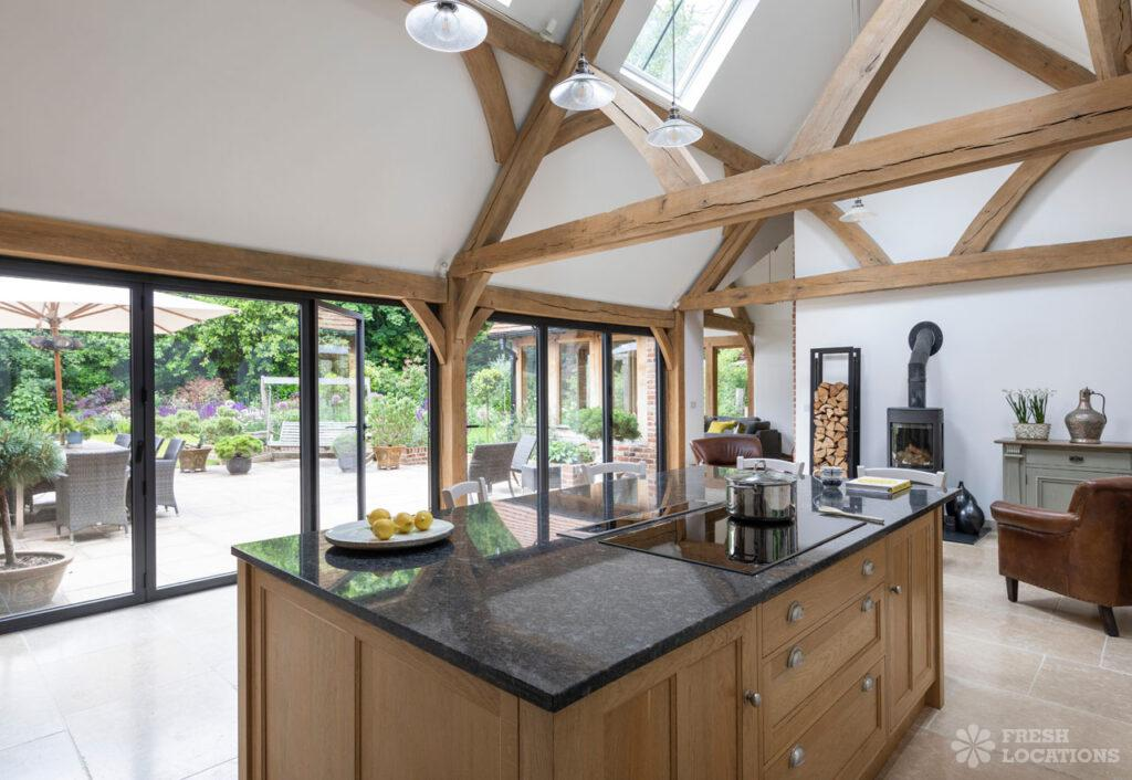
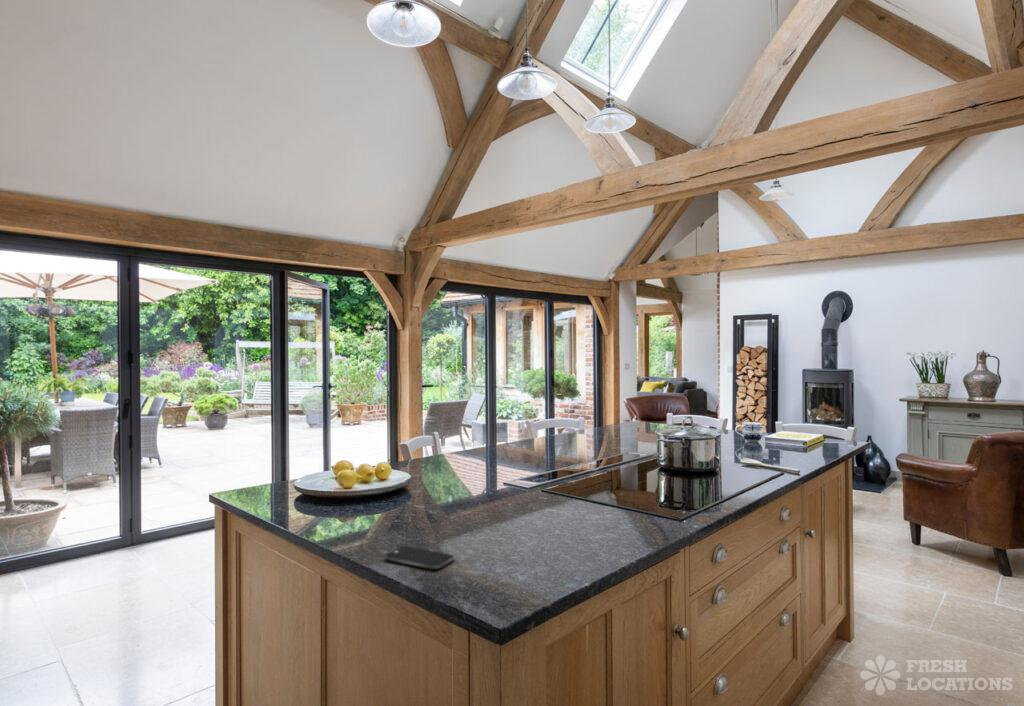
+ smartphone [384,546,455,570]
